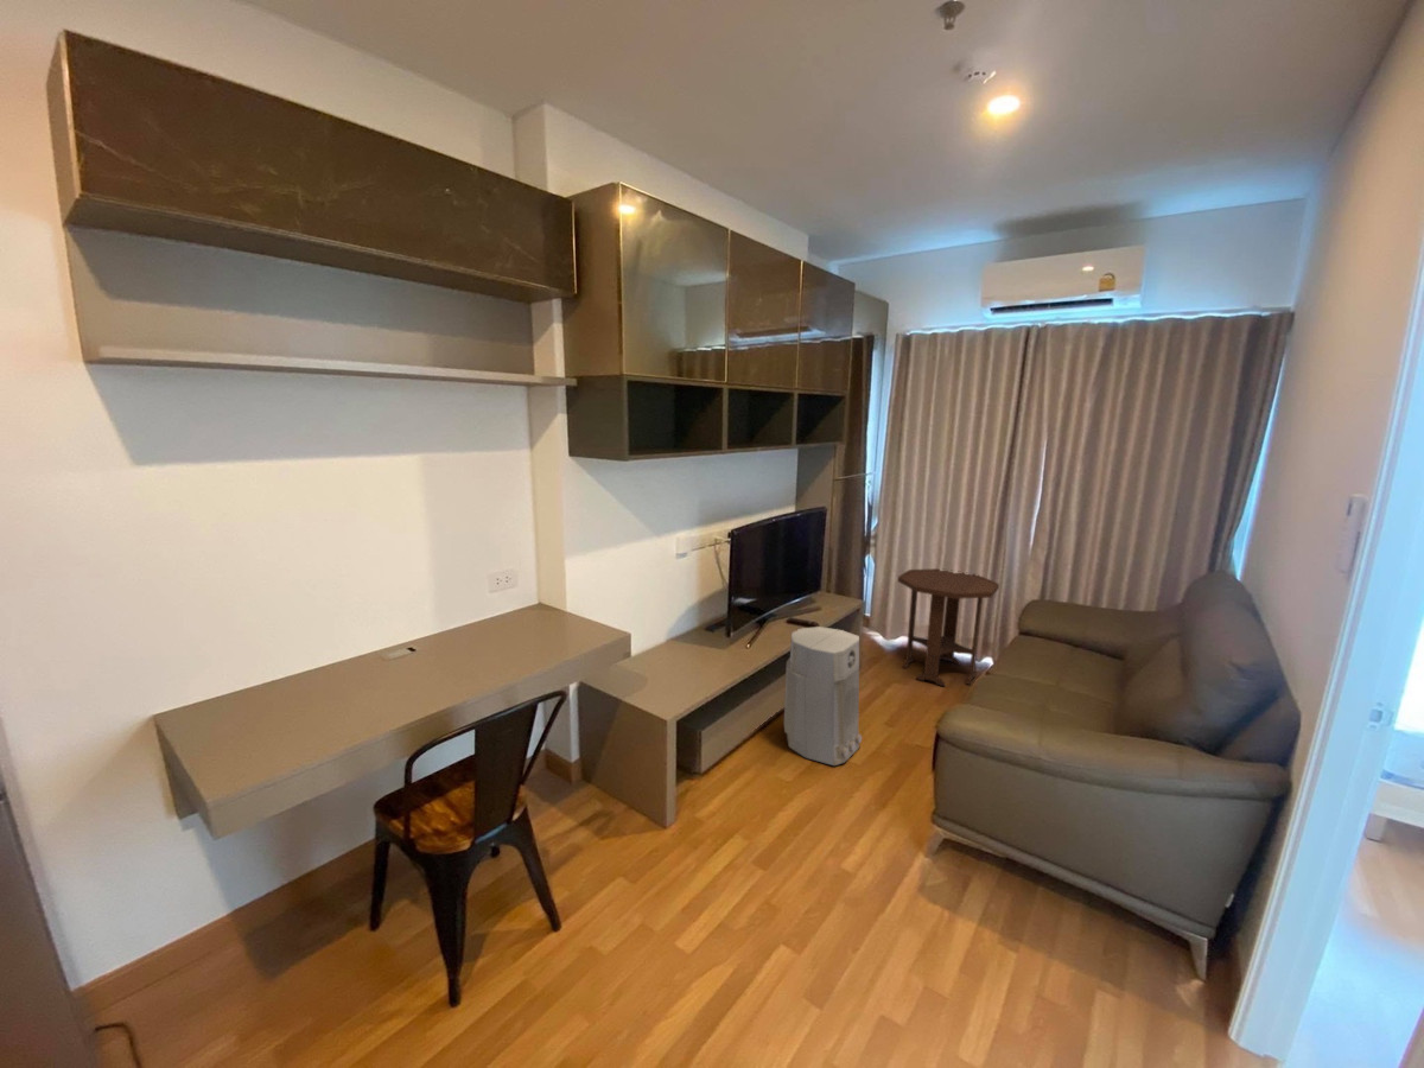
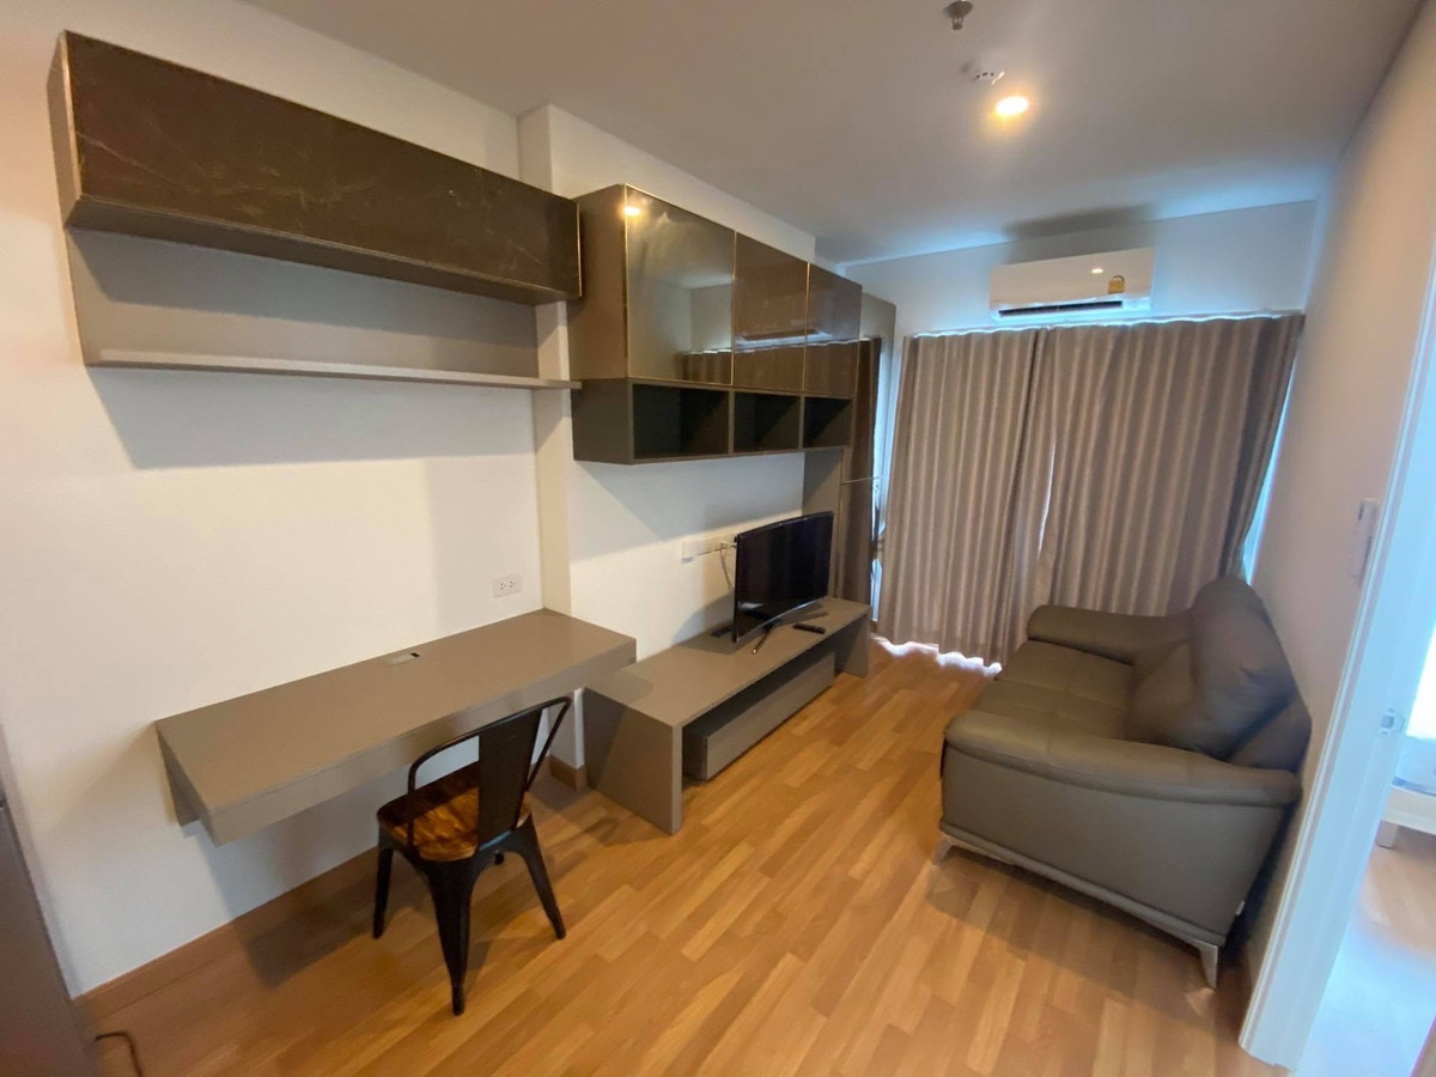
- side table [897,567,1000,687]
- air purifier [783,625,863,767]
